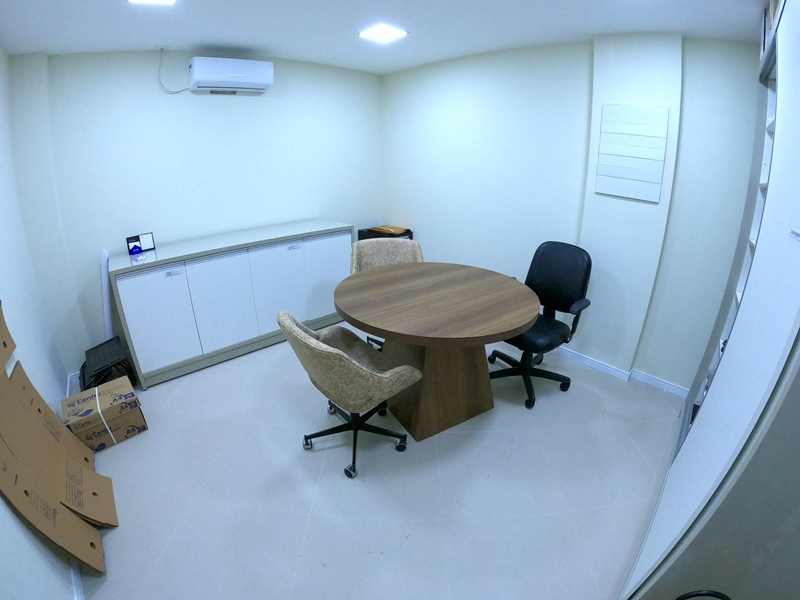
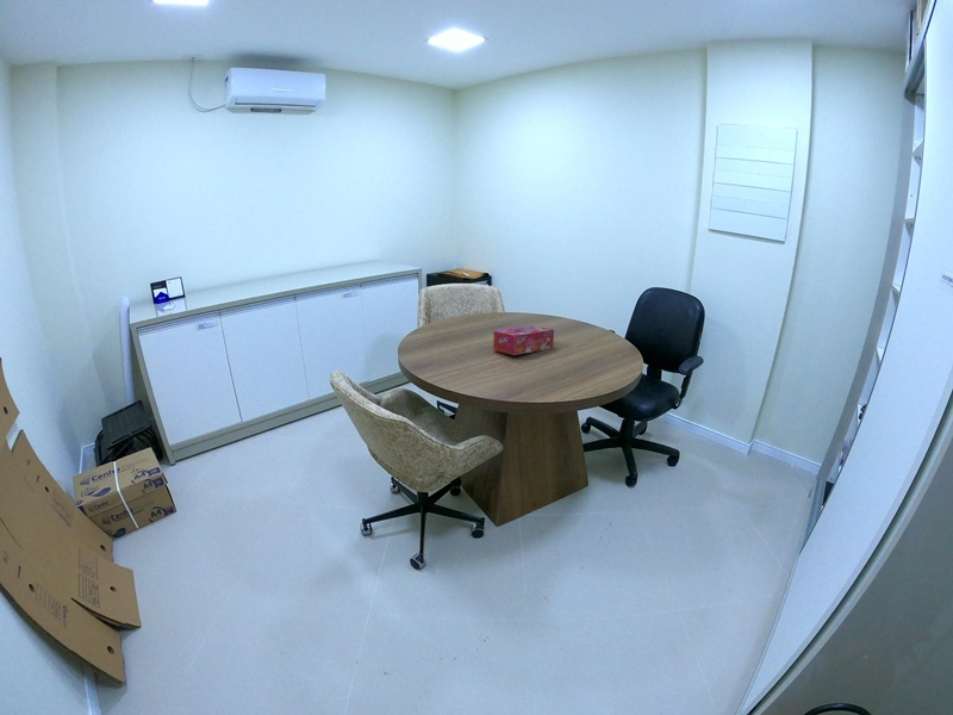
+ tissue box [492,324,555,356]
